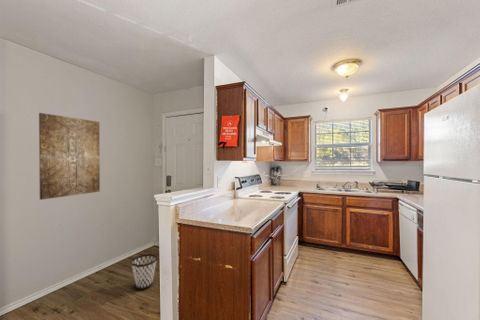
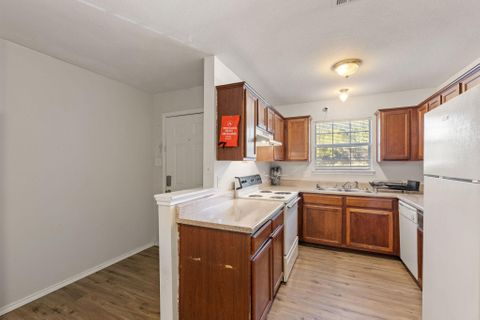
- wastebasket [130,253,158,291]
- wall art [38,112,101,201]
